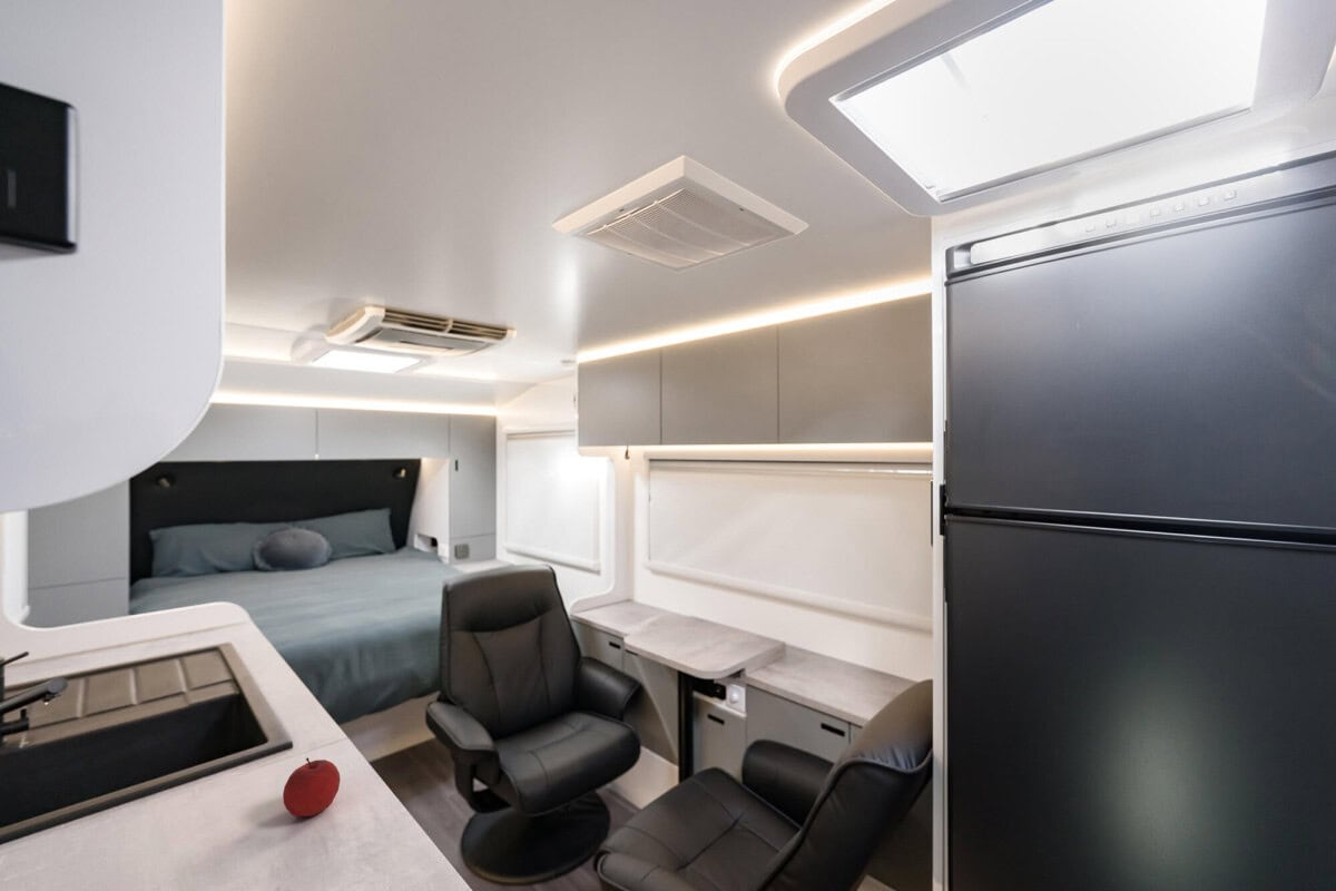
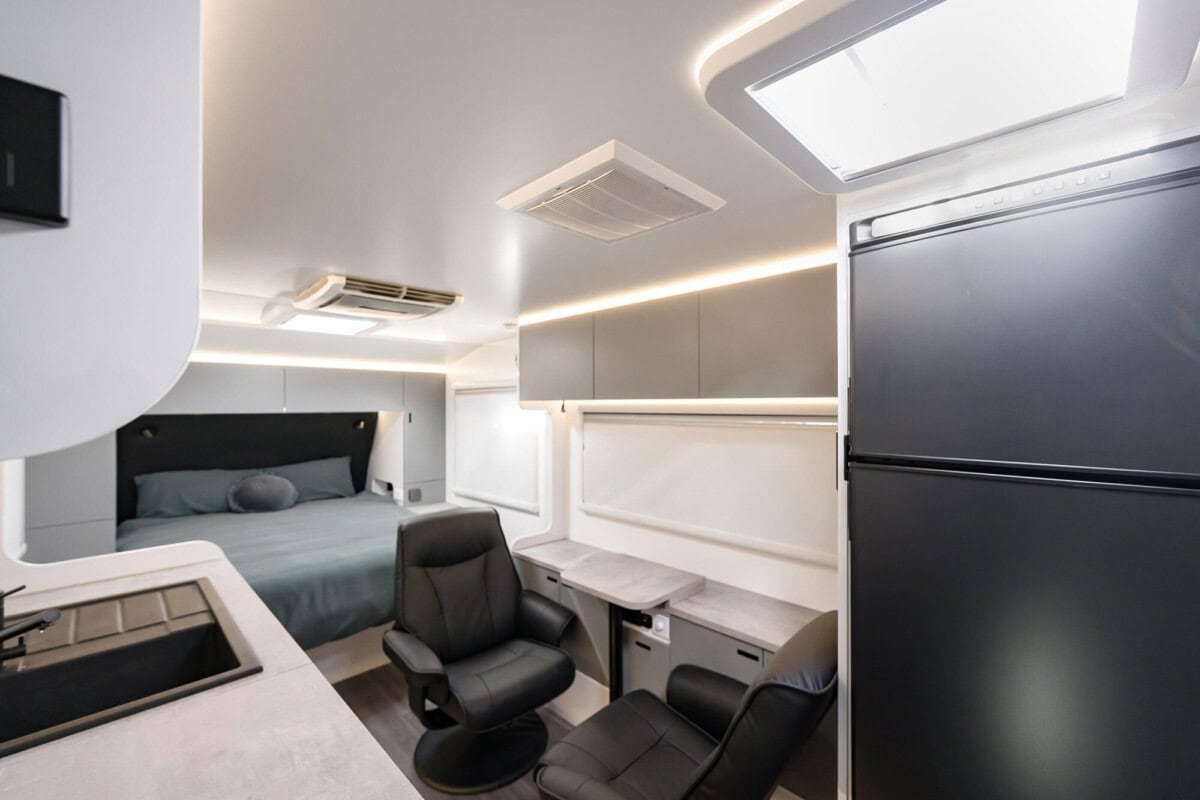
- apple [282,756,341,819]
